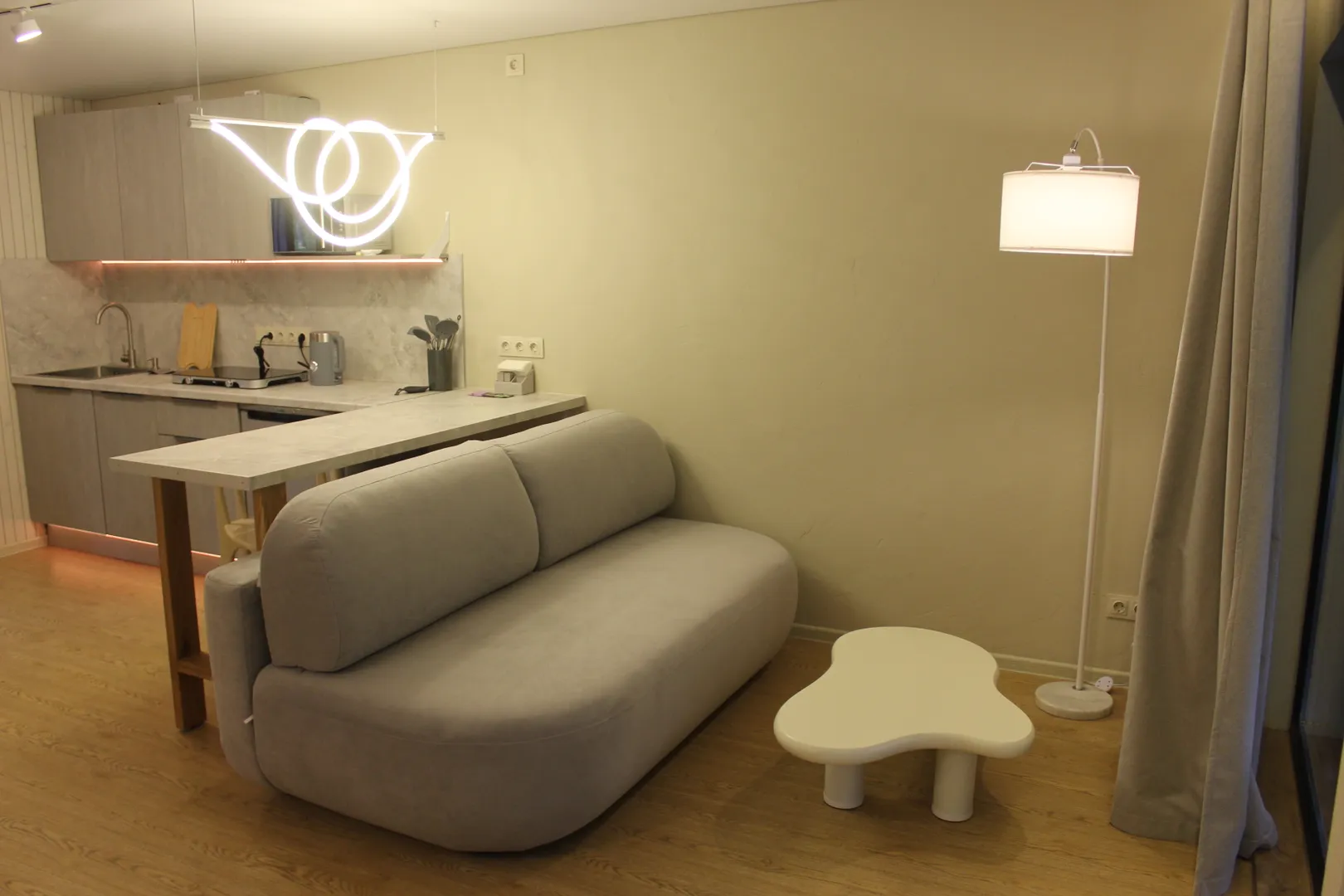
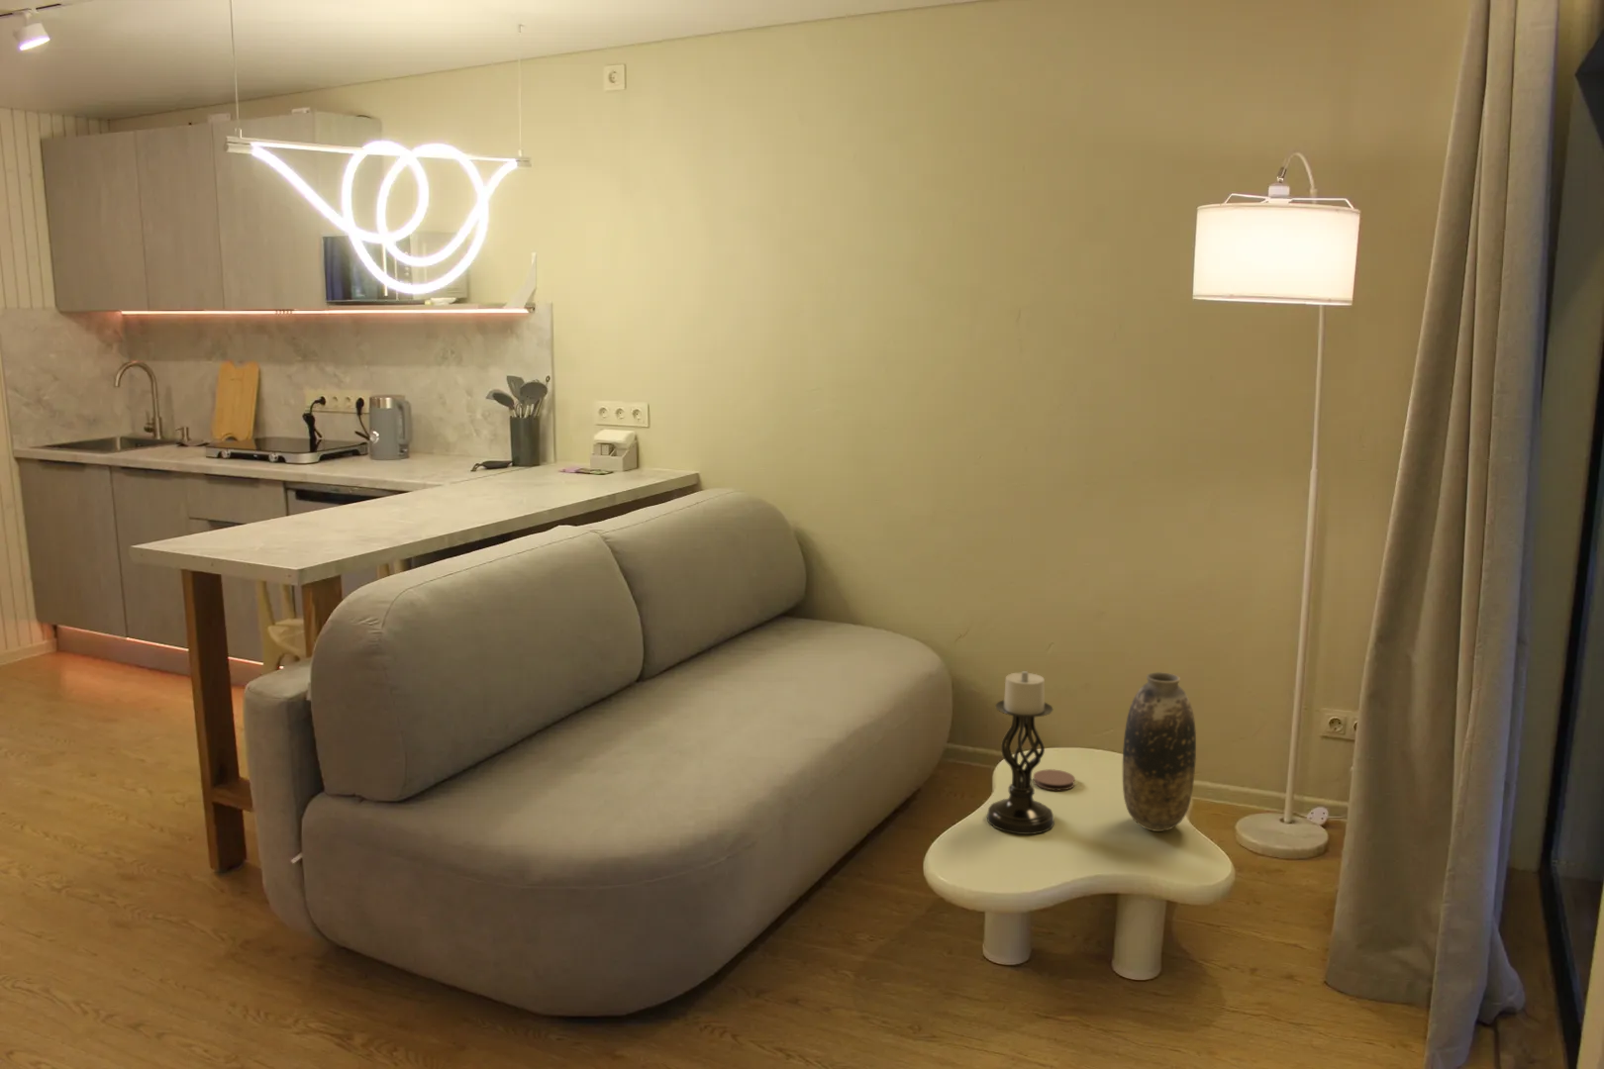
+ vase [1122,671,1197,833]
+ coaster [1032,768,1076,791]
+ candle holder [986,671,1055,835]
